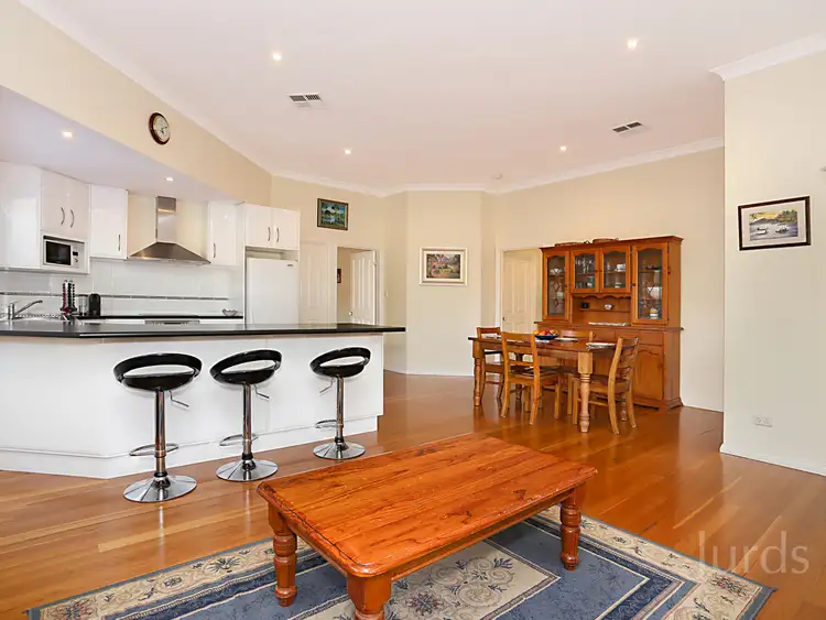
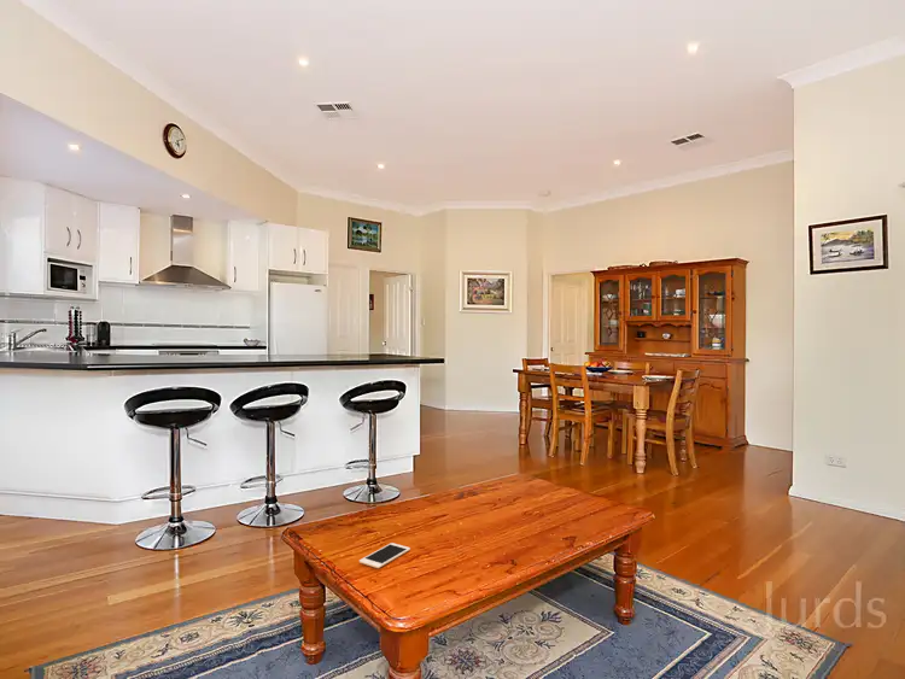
+ cell phone [358,542,411,569]
